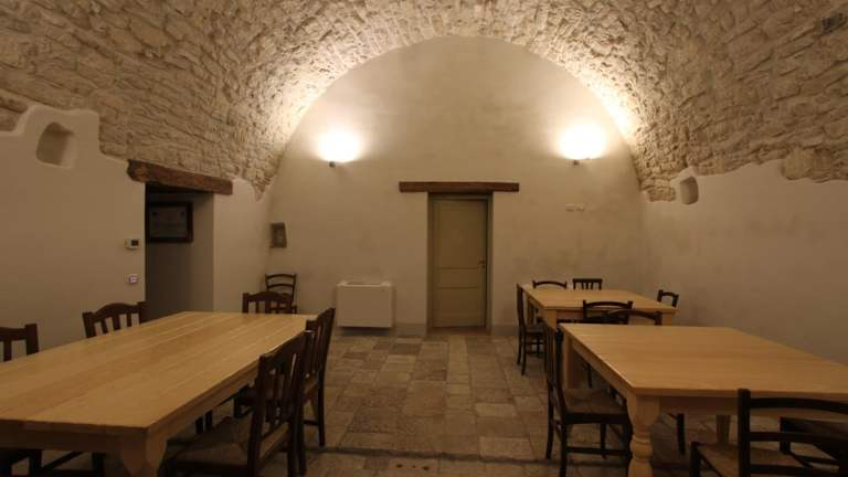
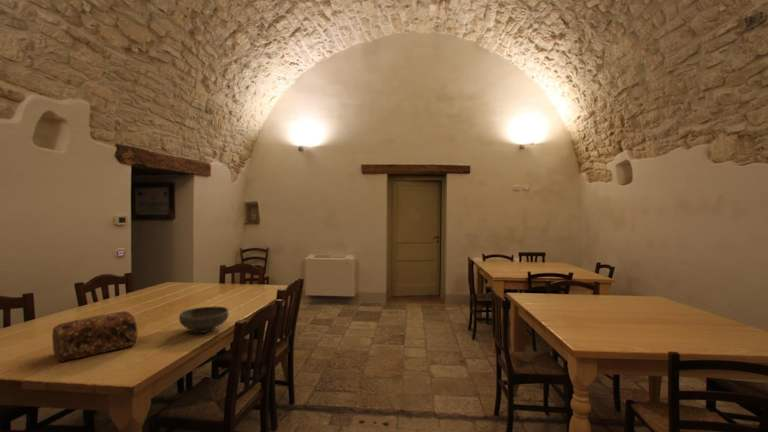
+ bread loaf [51,310,139,362]
+ bowl [178,306,229,334]
